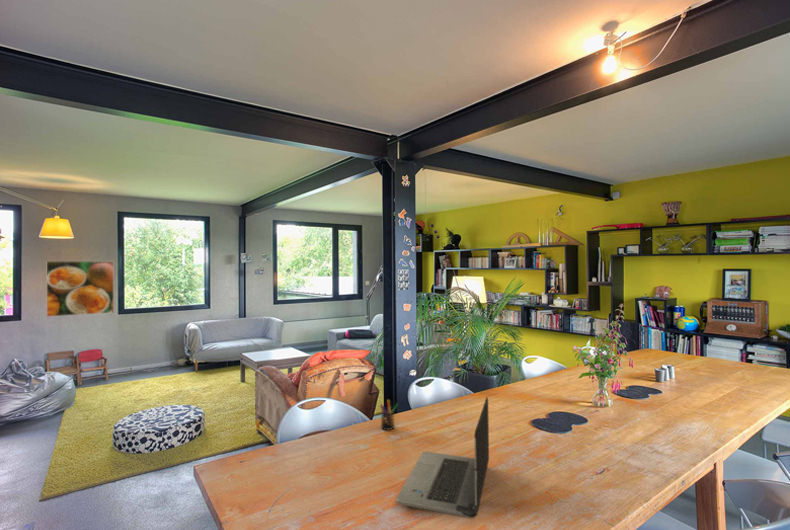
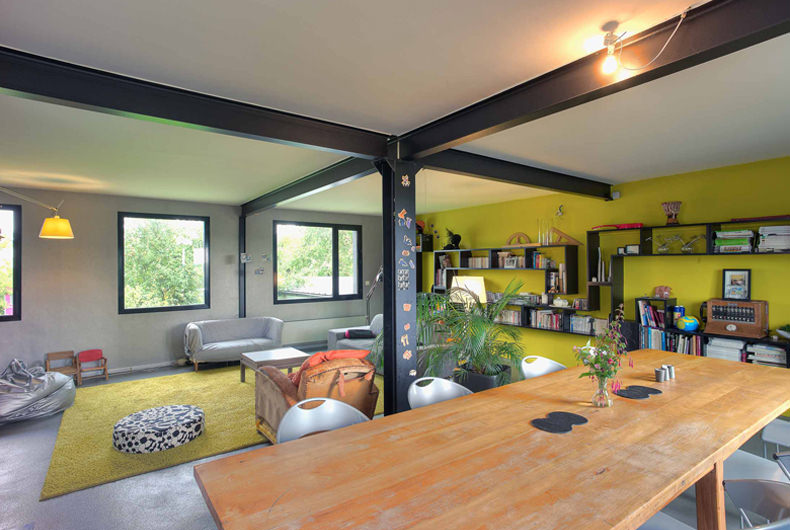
- laptop computer [395,396,490,519]
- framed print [46,260,115,318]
- pen holder [379,399,399,431]
